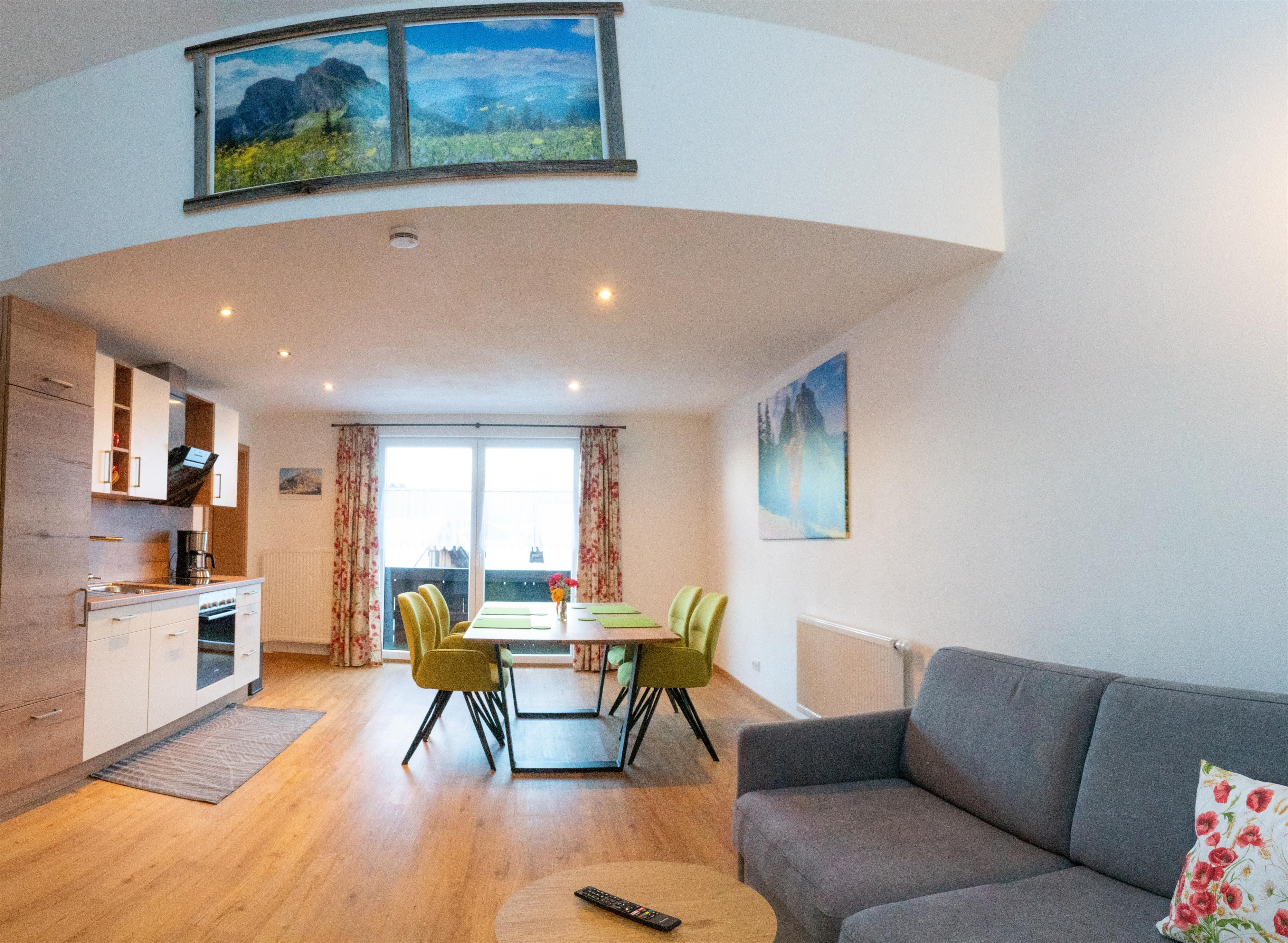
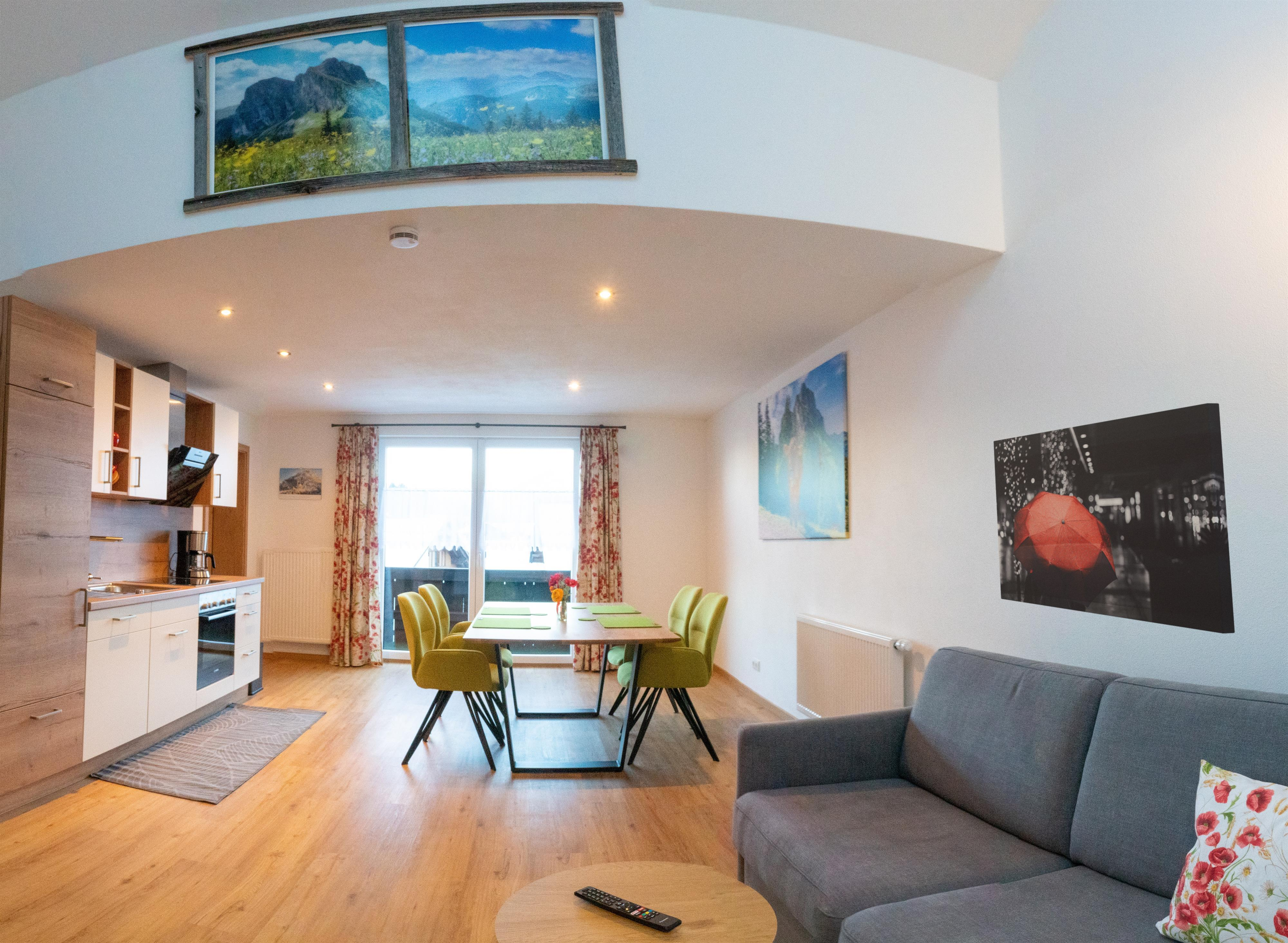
+ wall art [993,403,1235,634]
